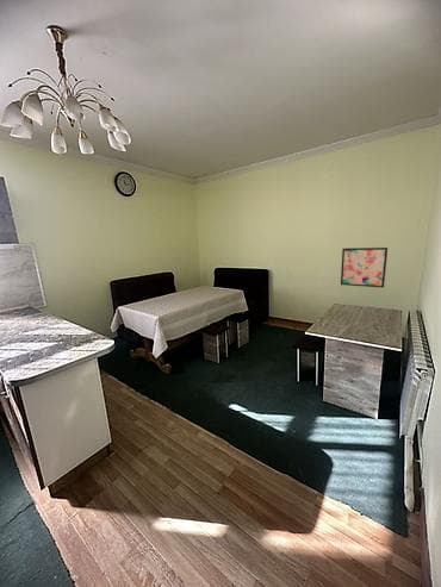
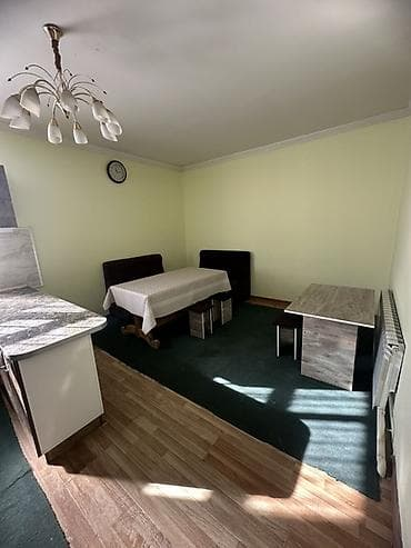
- wall art [340,246,389,289]
